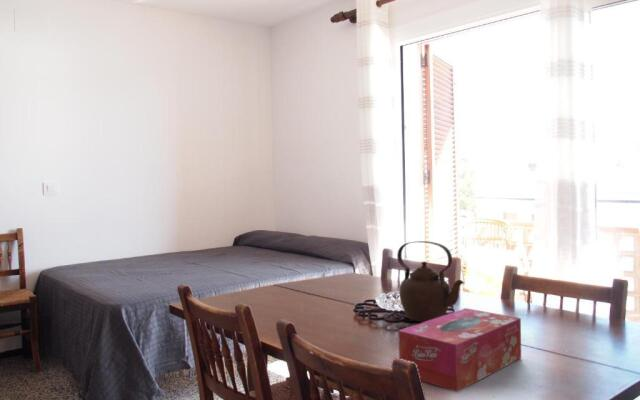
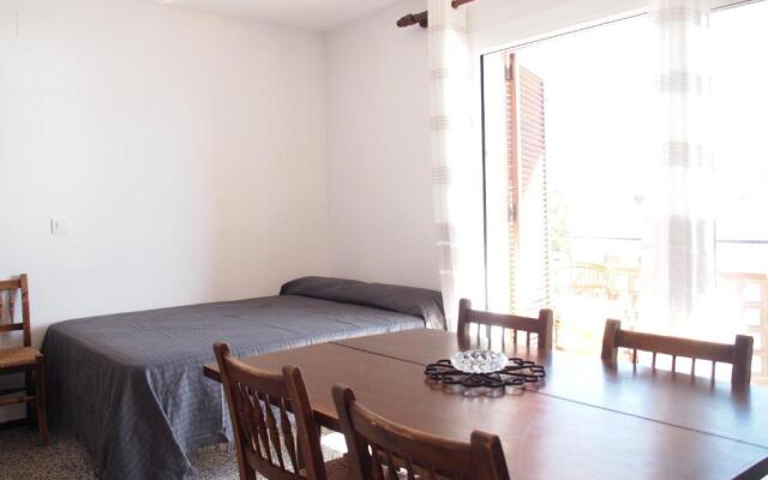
- tissue box [398,307,522,393]
- teapot [396,240,465,323]
